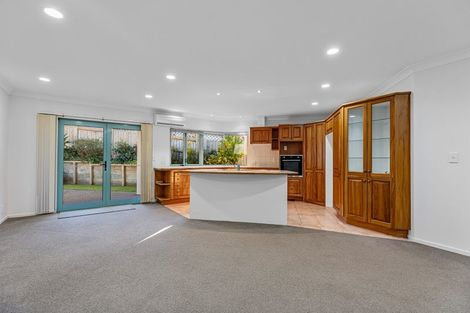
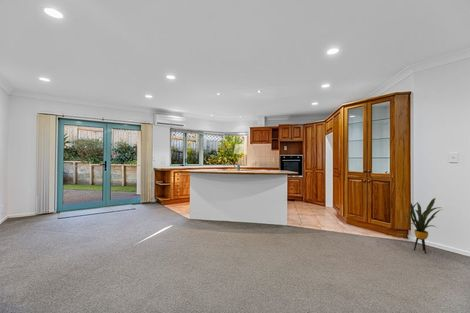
+ house plant [401,197,443,254]
